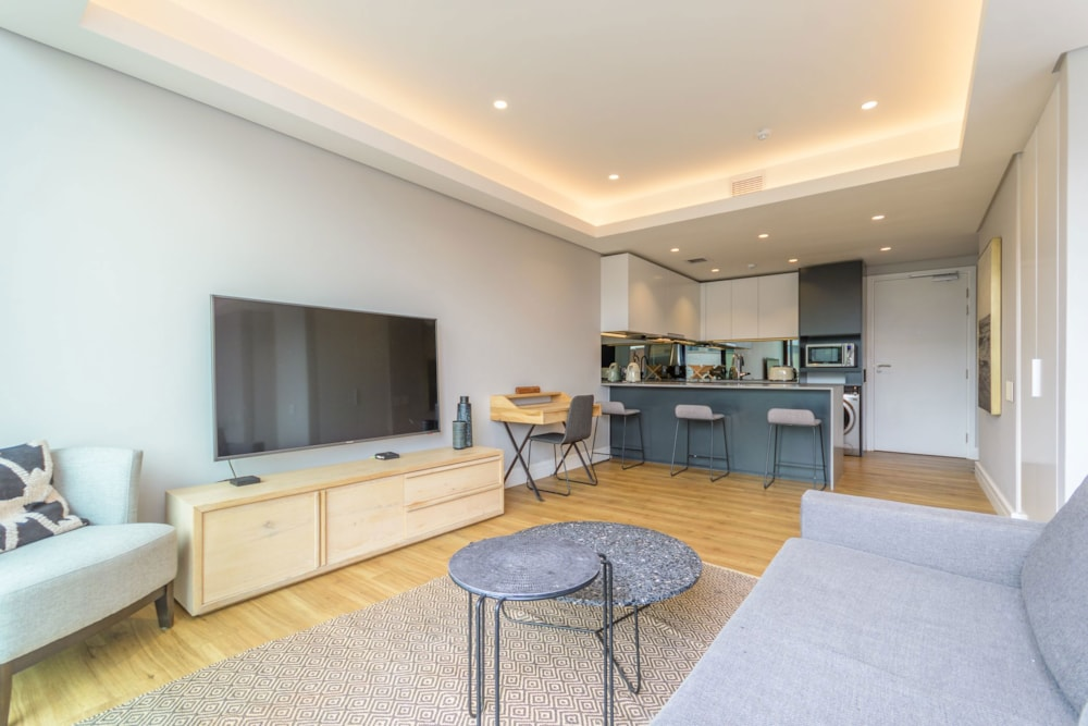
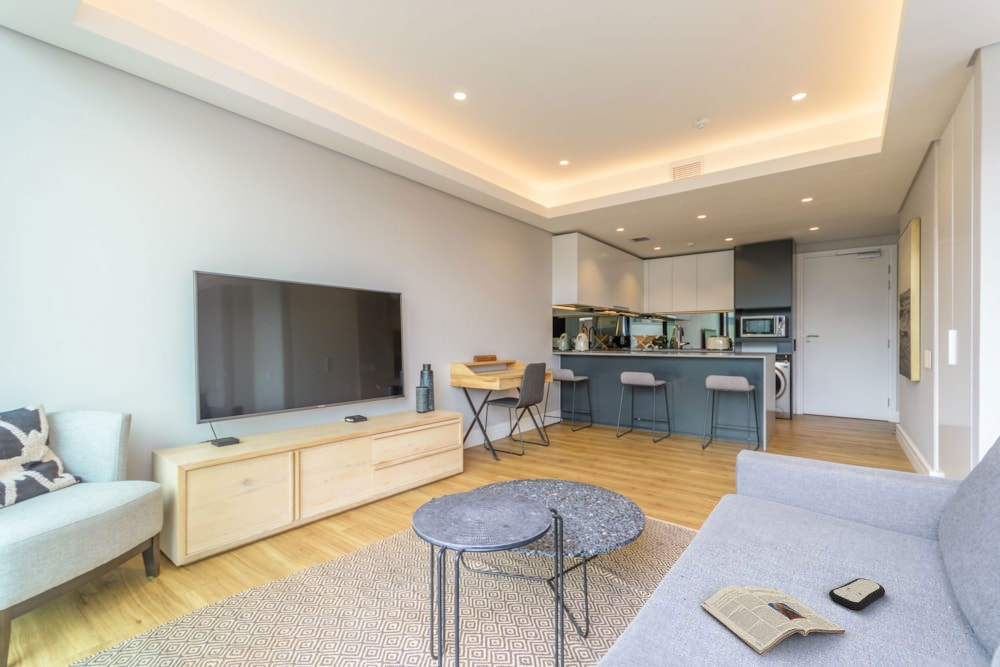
+ magazine [700,584,846,656]
+ remote control [828,577,886,611]
